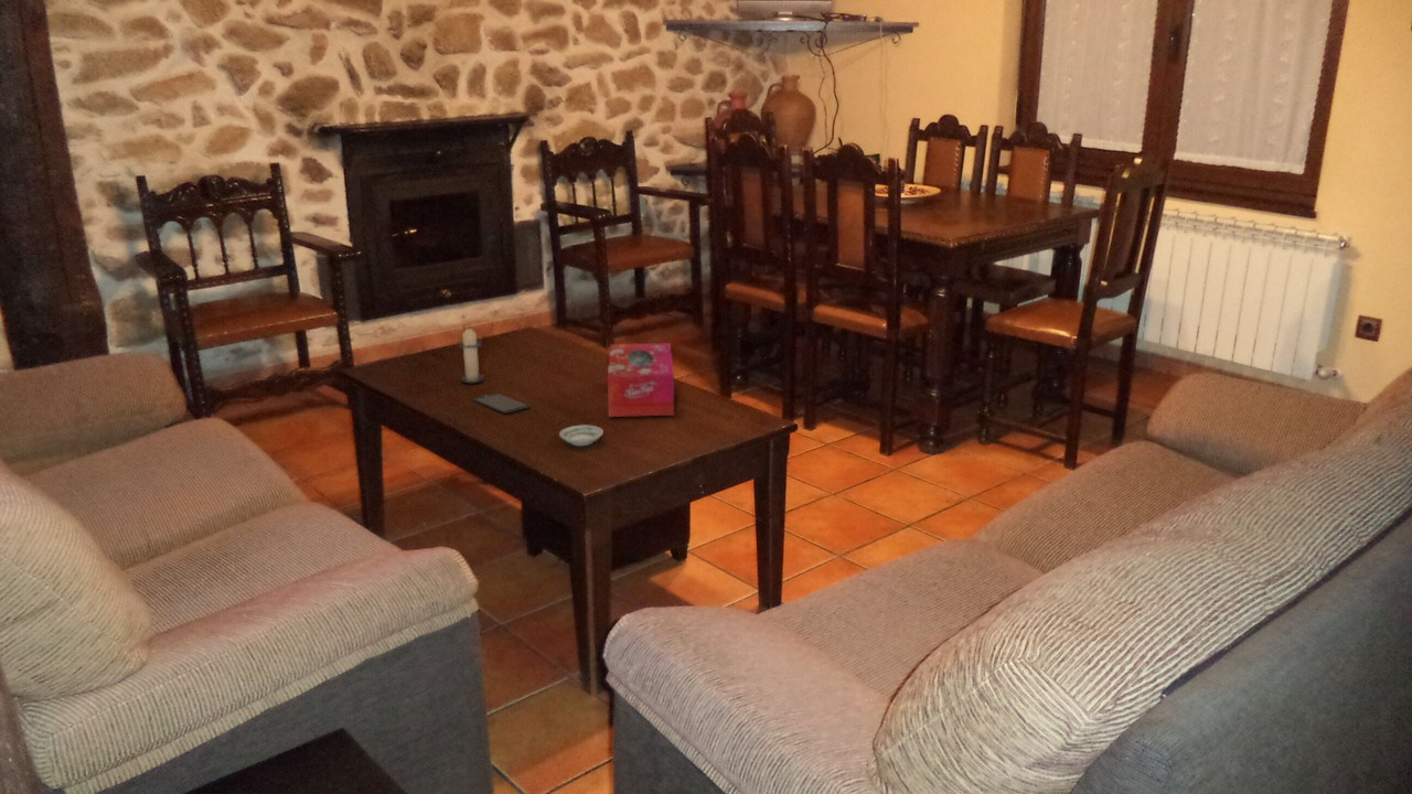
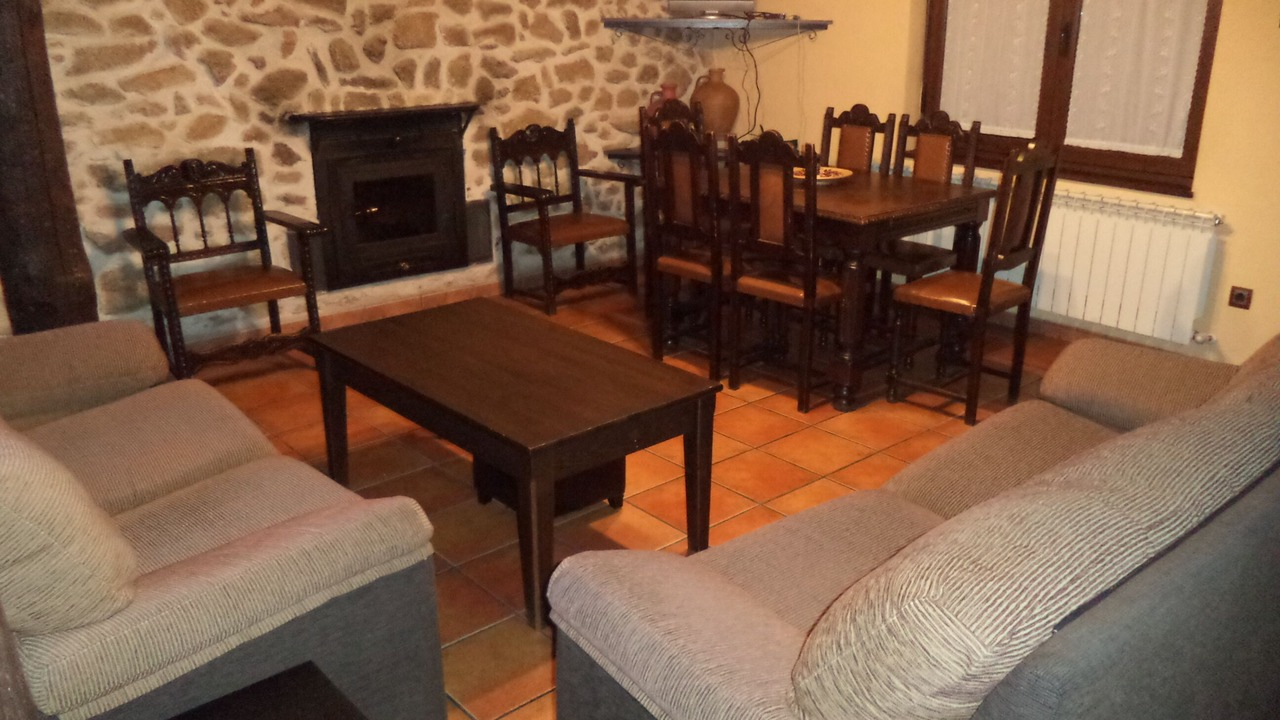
- saucer [558,425,605,447]
- smartphone [472,391,531,415]
- tissue box [607,342,675,418]
- candle [457,324,485,384]
